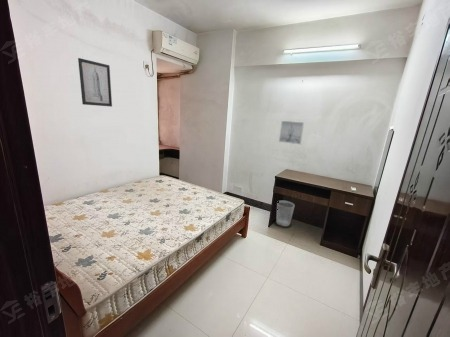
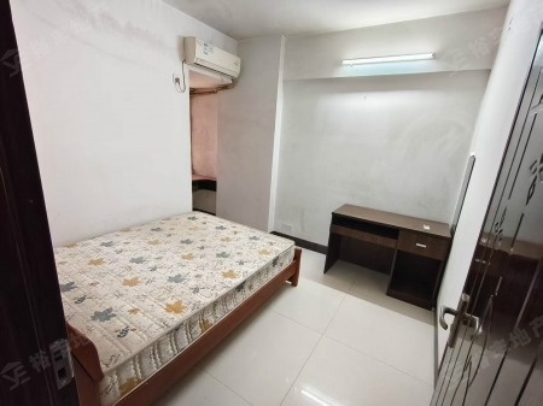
- wall art [77,57,113,108]
- wall art [278,120,305,145]
- wastebasket [275,200,296,227]
